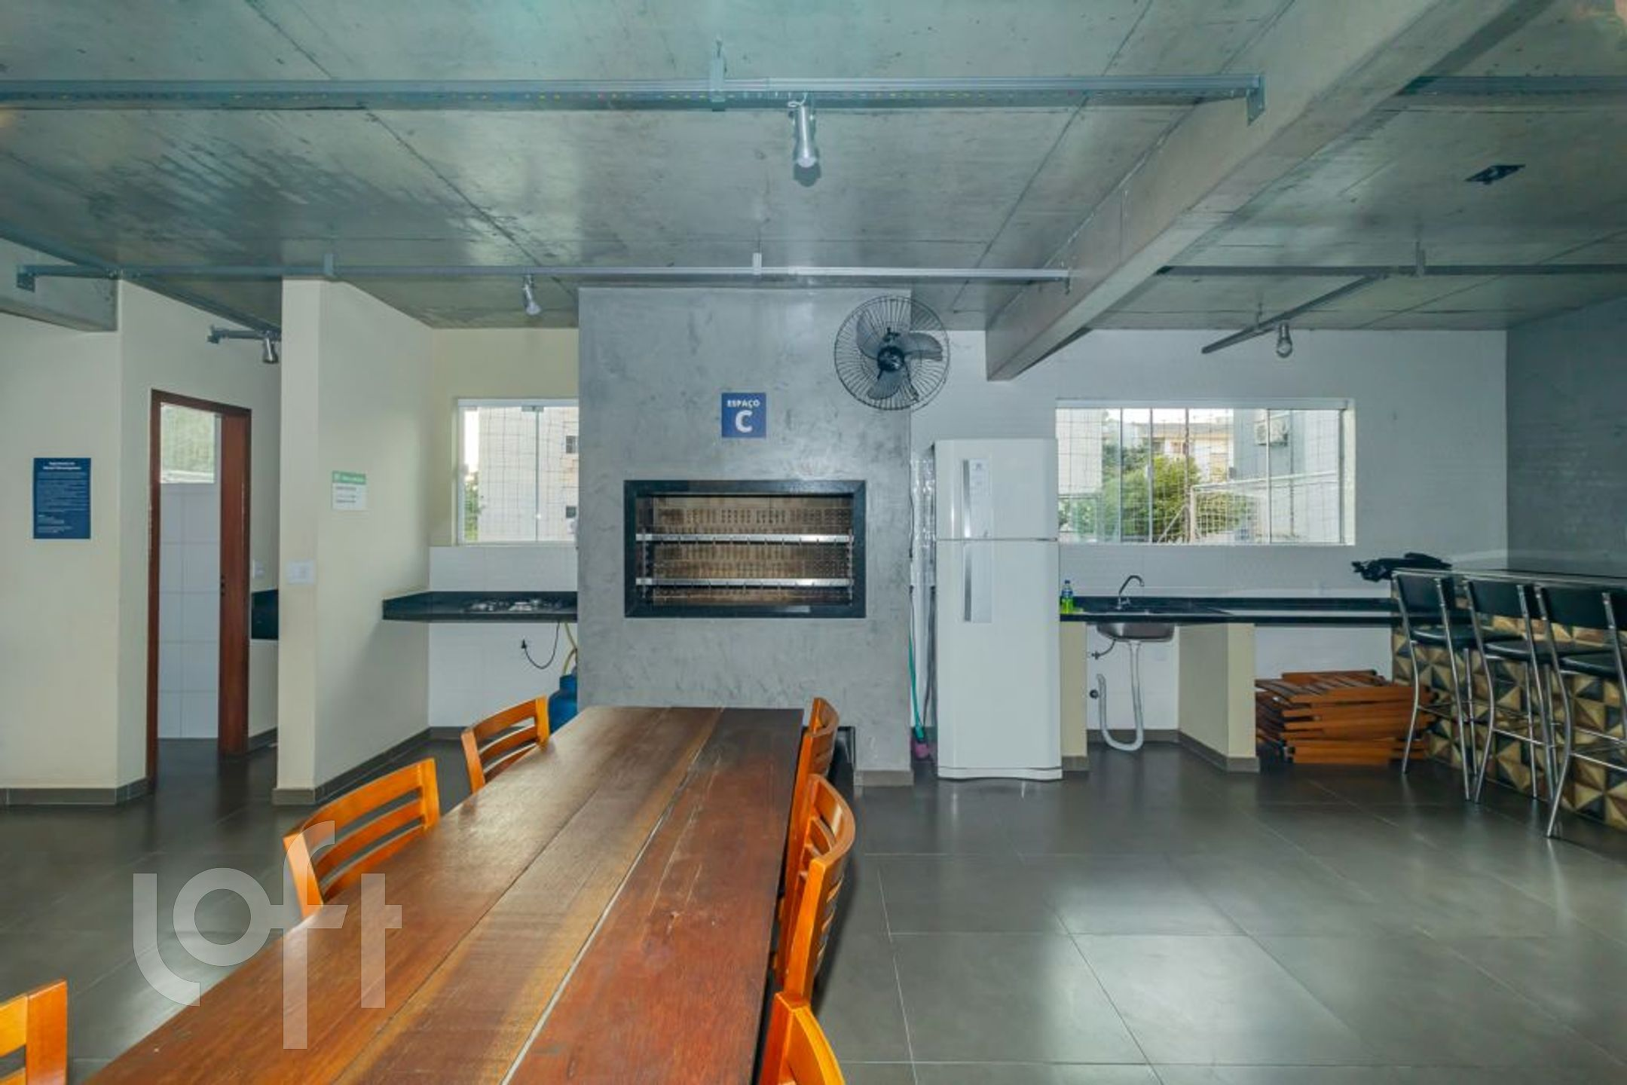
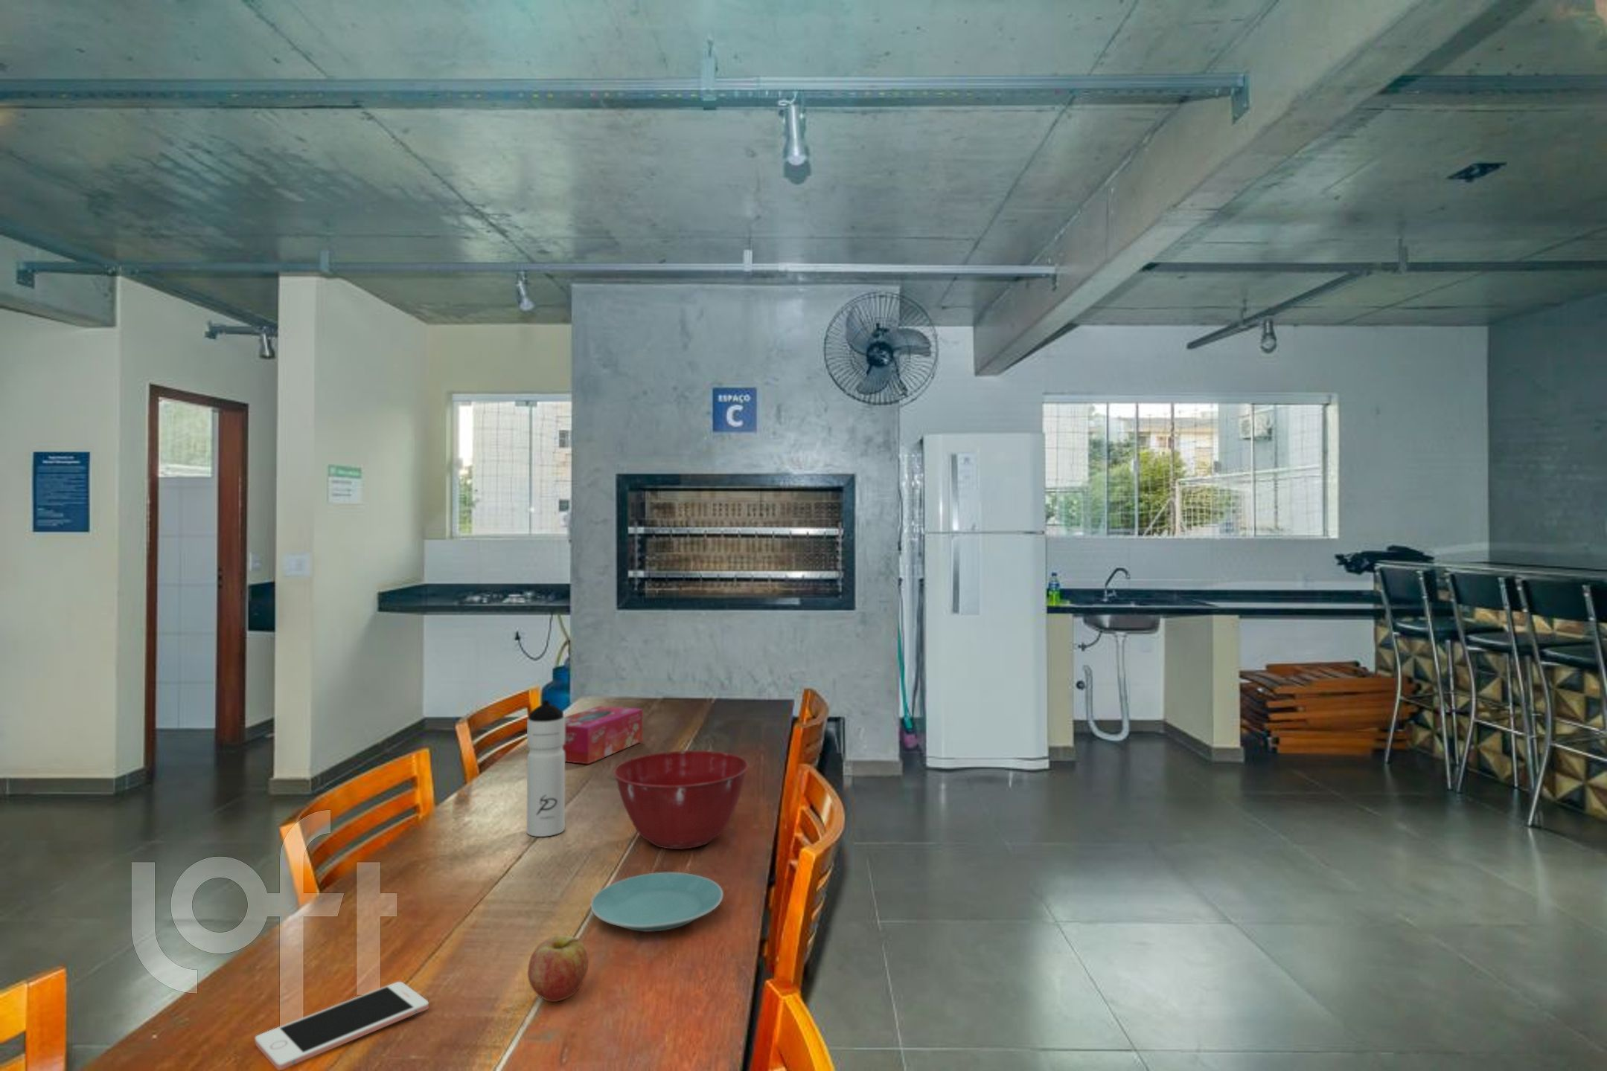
+ plate [589,871,723,932]
+ water bottle [526,699,566,838]
+ fruit [527,935,589,1003]
+ tissue box [563,705,643,765]
+ mixing bowl [612,749,748,850]
+ cell phone [255,981,429,1071]
